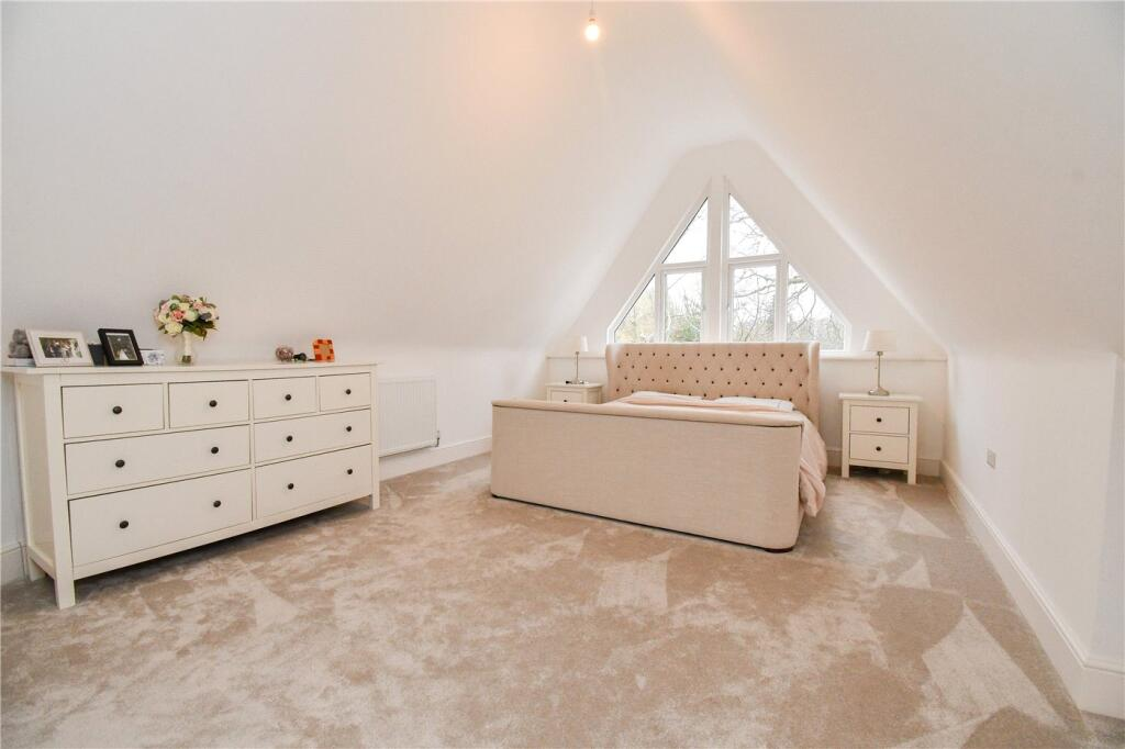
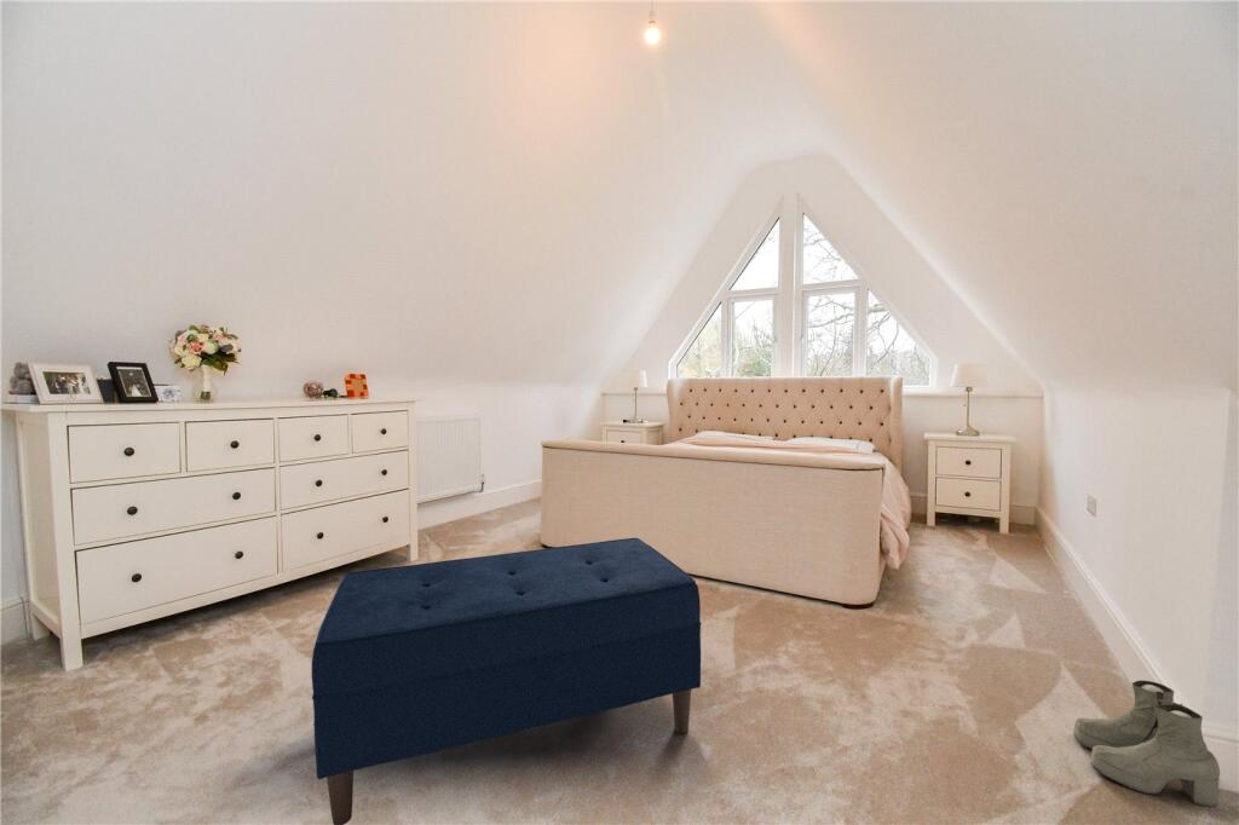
+ boots [1072,680,1221,808]
+ bench [311,537,703,825]
